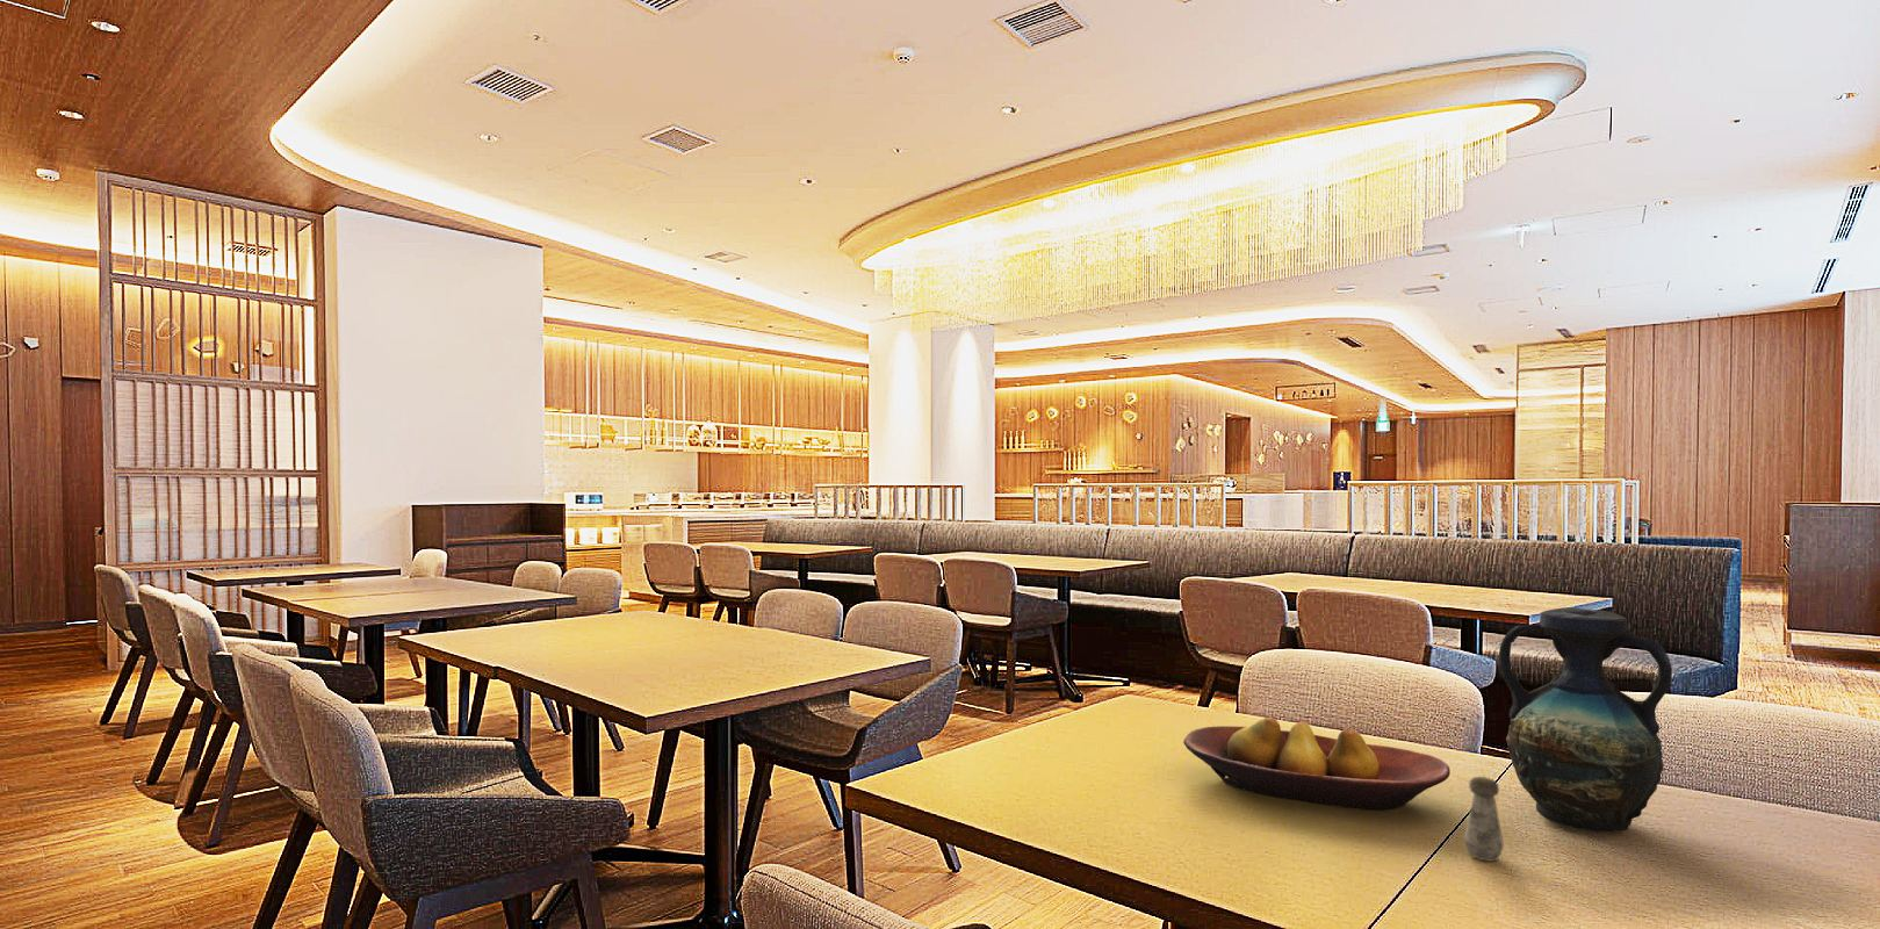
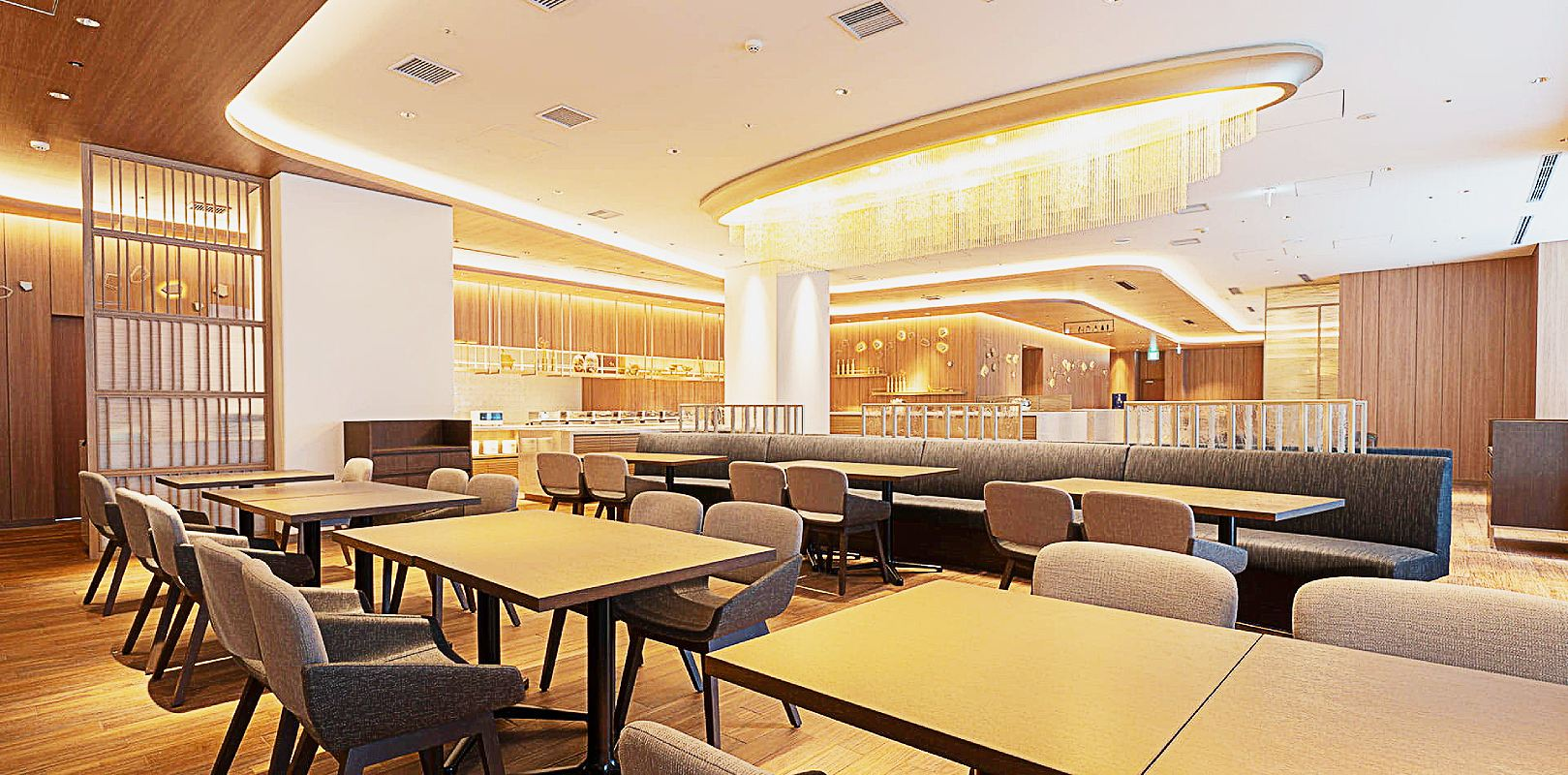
- salt shaker [1463,776,1505,863]
- vase [1498,607,1674,833]
- fruit bowl [1182,717,1452,812]
